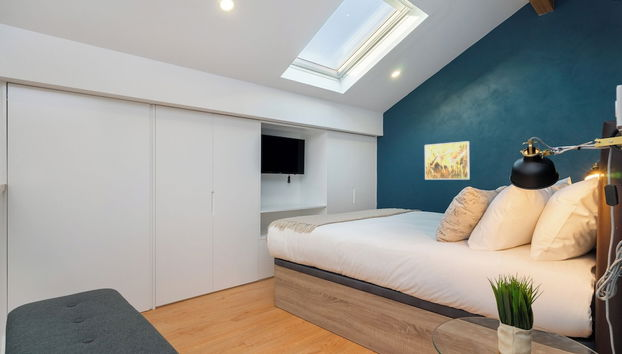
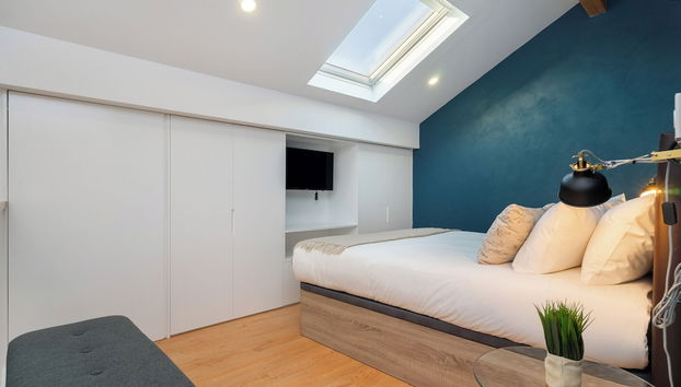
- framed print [424,140,471,180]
